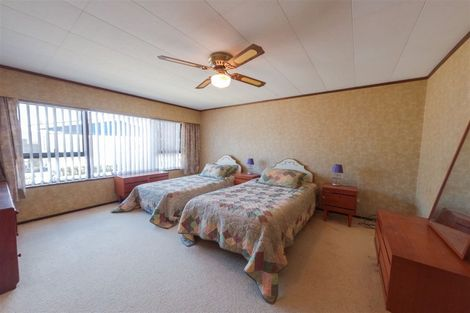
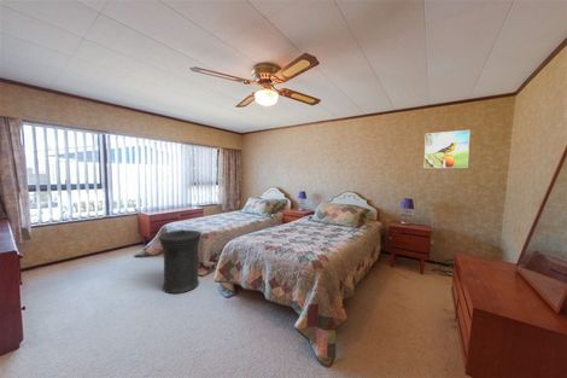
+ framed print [423,129,470,169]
+ trash can [158,228,203,295]
